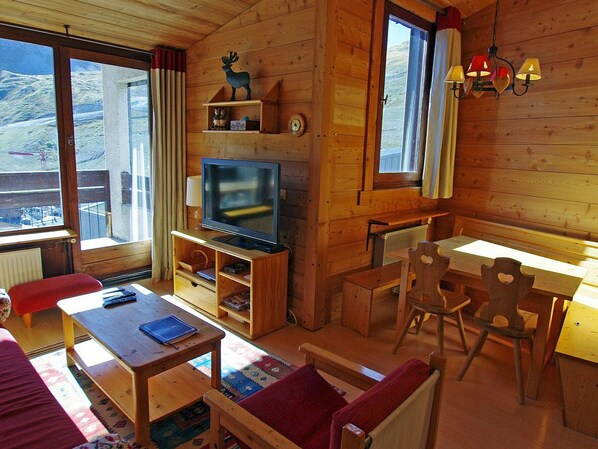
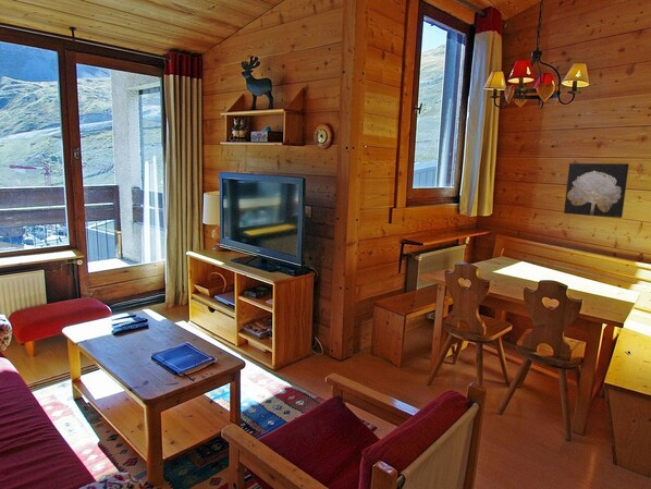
+ wall art [563,162,630,219]
